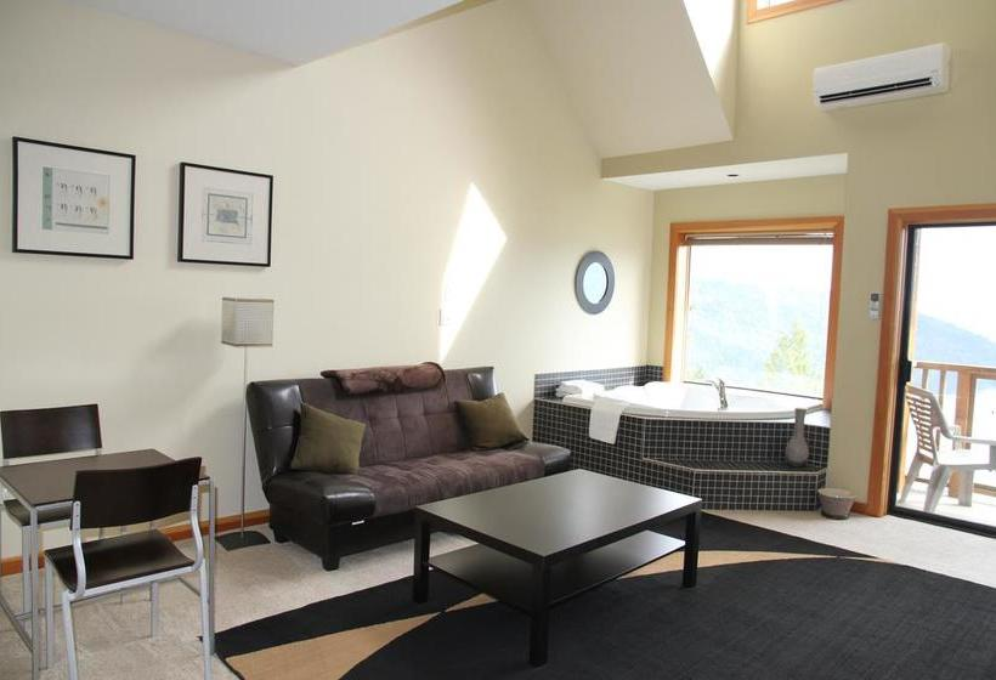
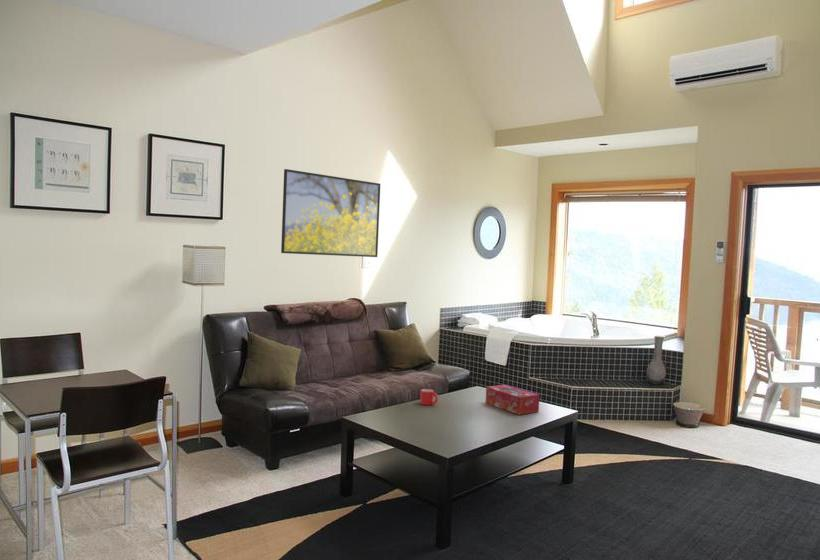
+ mug [419,388,439,406]
+ tissue box [485,384,541,416]
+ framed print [280,168,381,258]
